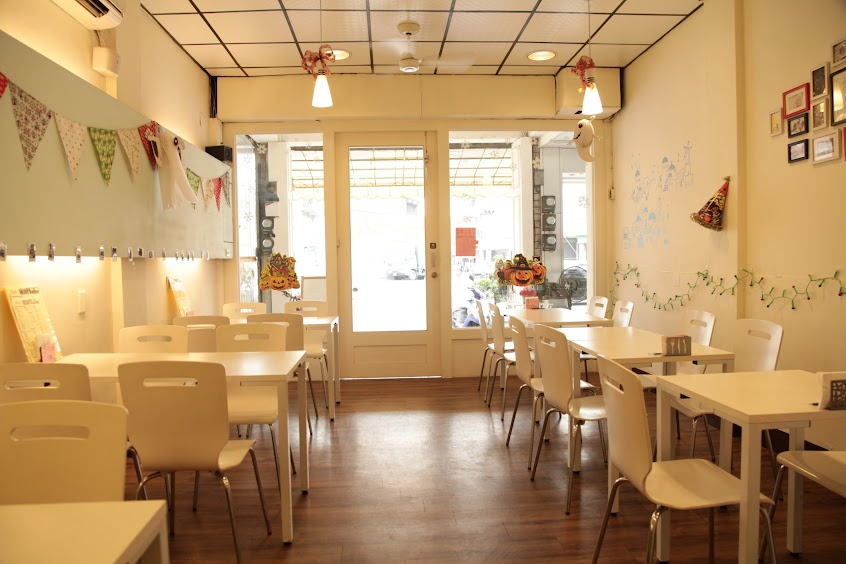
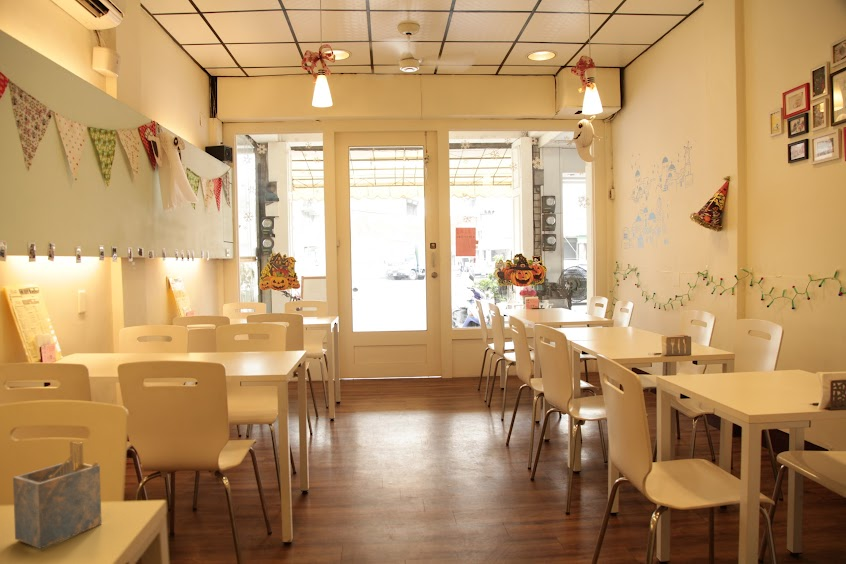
+ napkin holder [12,440,103,550]
